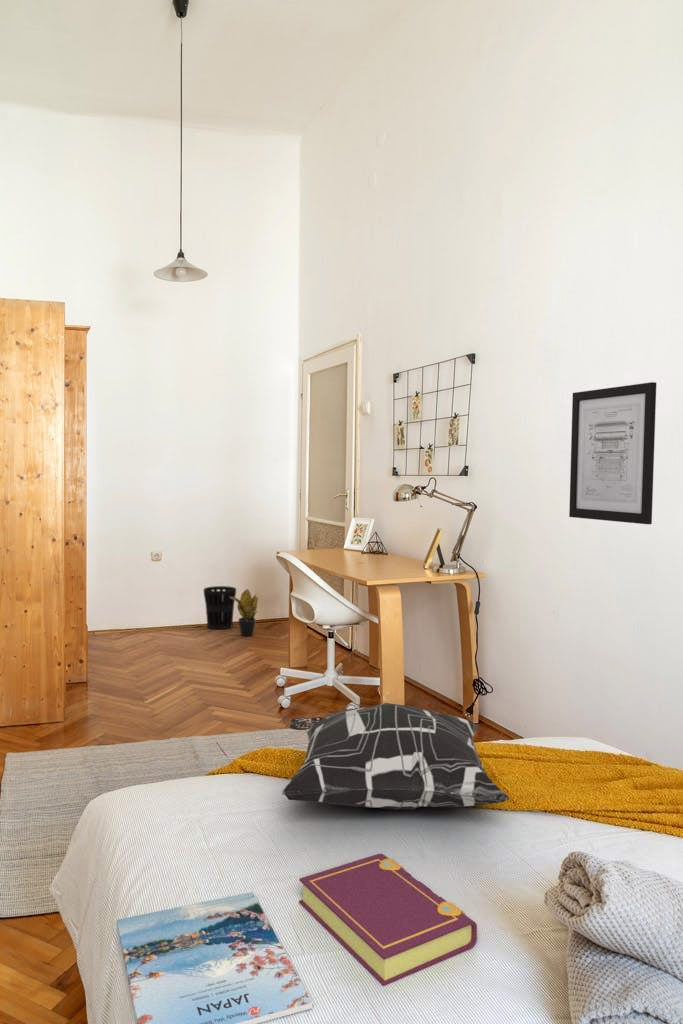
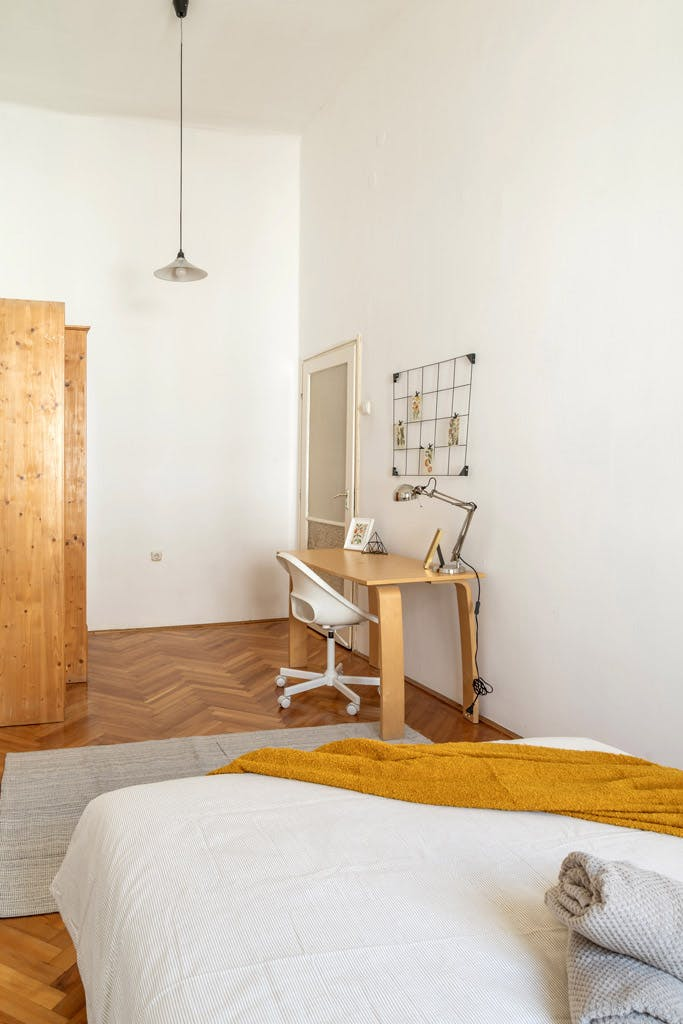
- book [298,853,478,987]
- wastebasket [203,585,237,630]
- decorative pillow [281,702,510,811]
- magazine [116,891,313,1024]
- wall art [568,381,657,525]
- potted plant [230,588,259,637]
